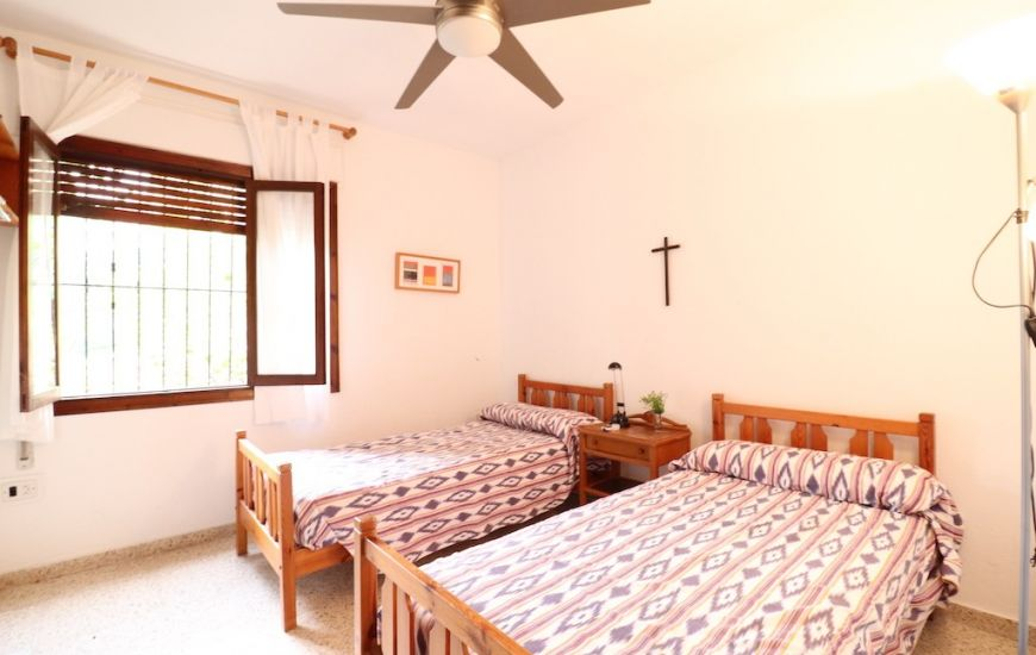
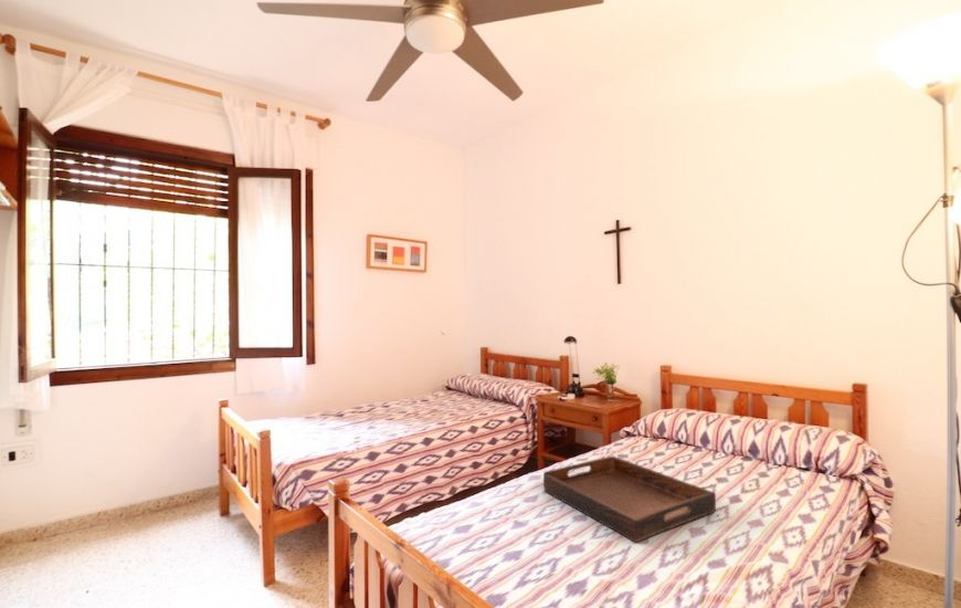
+ serving tray [542,455,717,544]
